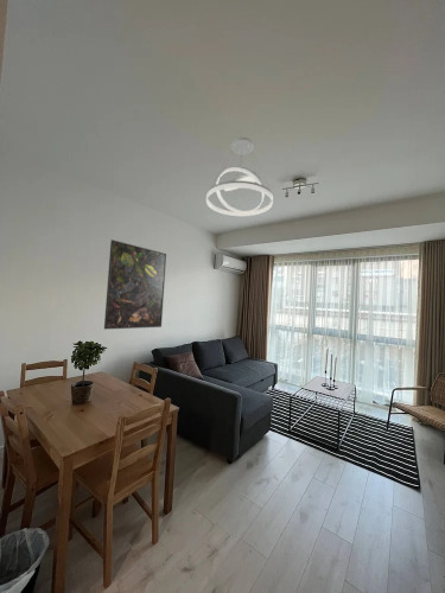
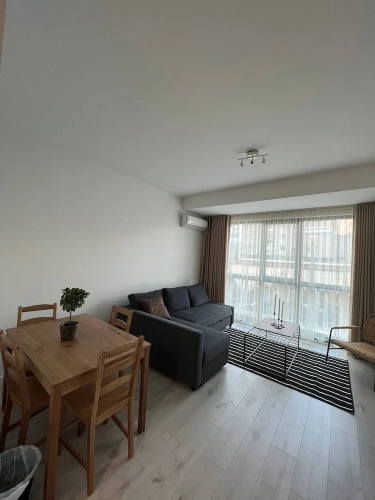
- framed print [103,238,167,331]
- pendant light [205,136,274,217]
